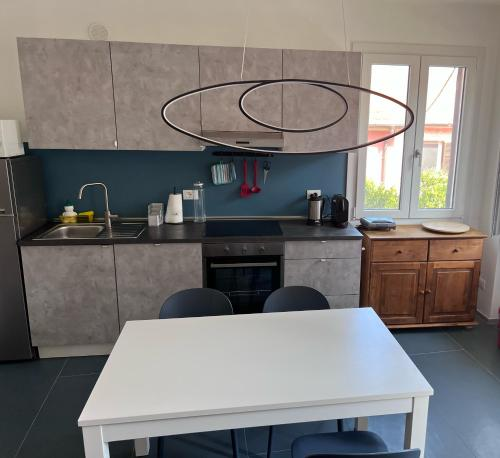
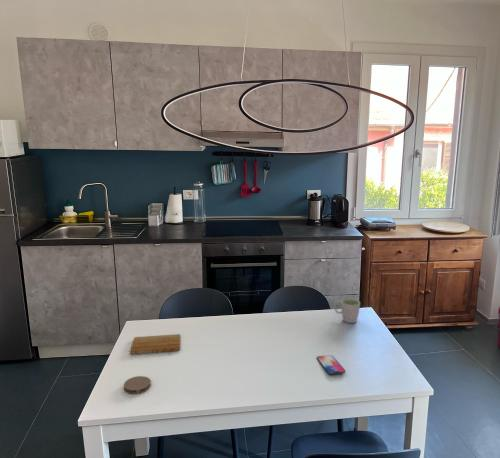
+ smartphone [316,354,346,375]
+ cutting board [129,333,181,355]
+ coaster [123,375,152,395]
+ mug [333,298,361,324]
